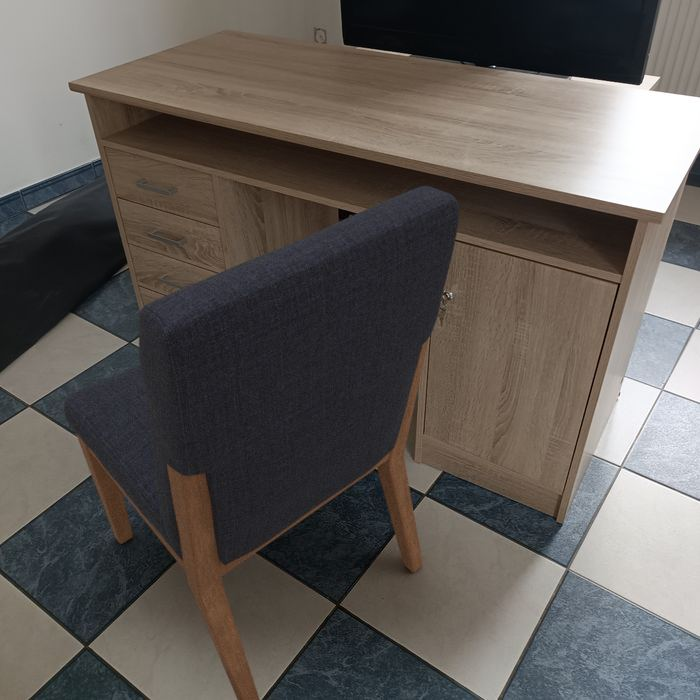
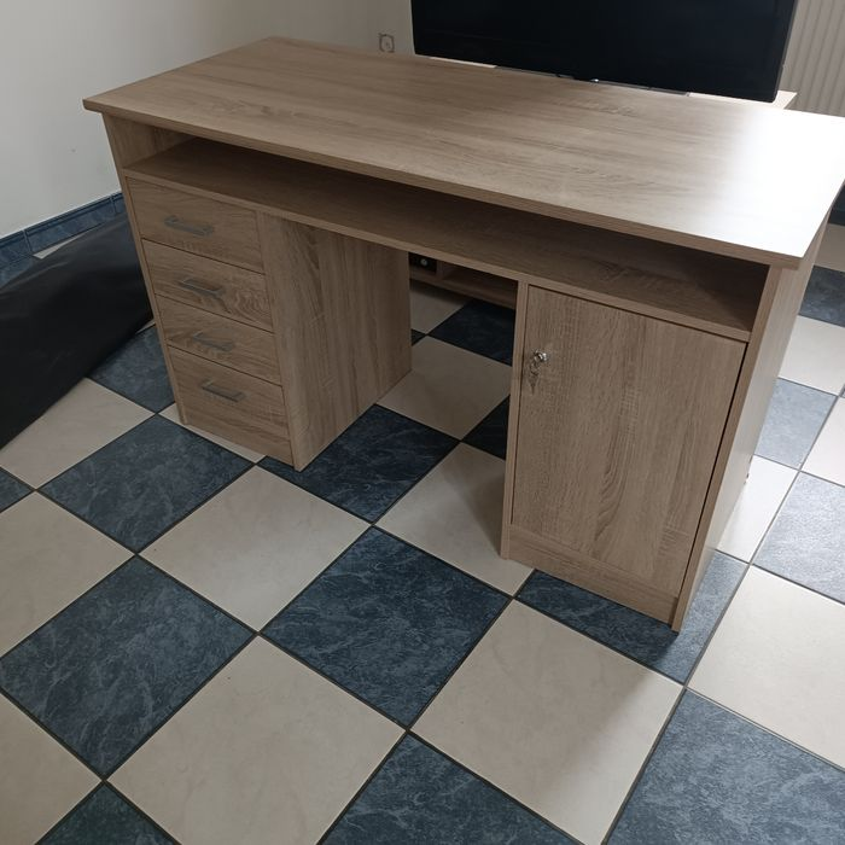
- chair [63,185,461,700]
